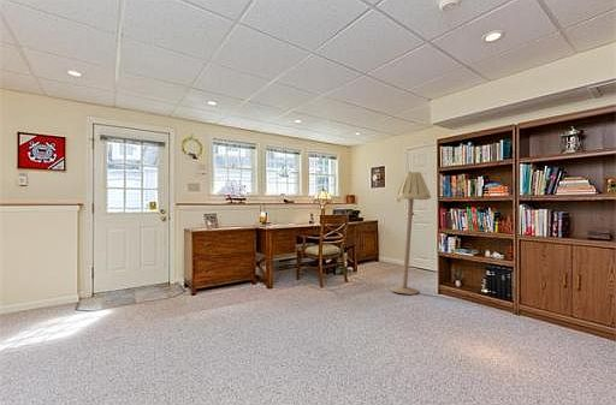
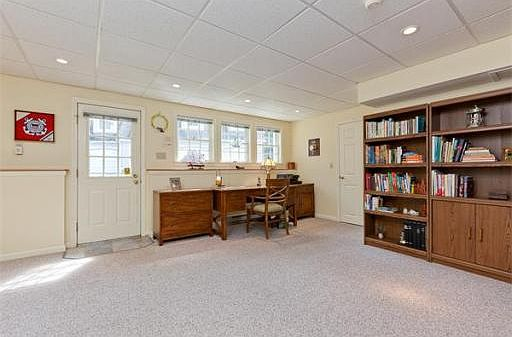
- floor lamp [390,169,432,296]
